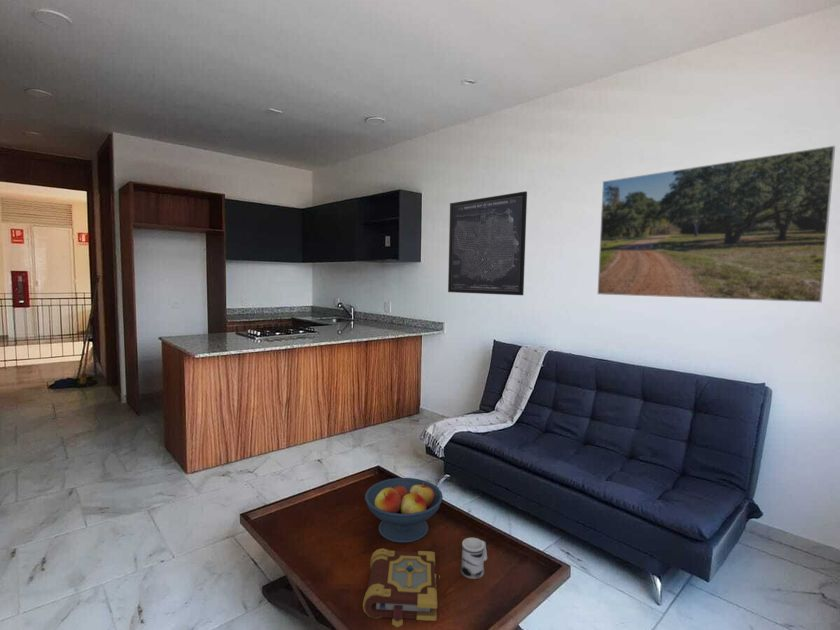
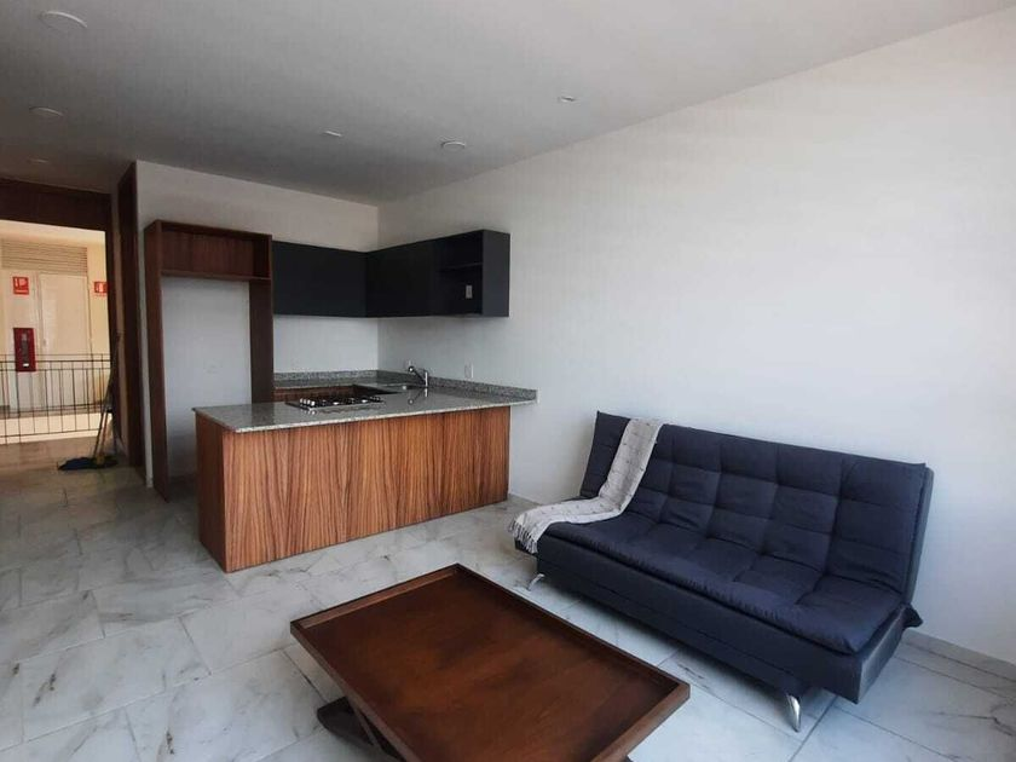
- book [362,547,442,629]
- wall art [447,190,528,296]
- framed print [597,145,836,303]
- mug [460,537,488,580]
- fruit bowl [364,477,444,544]
